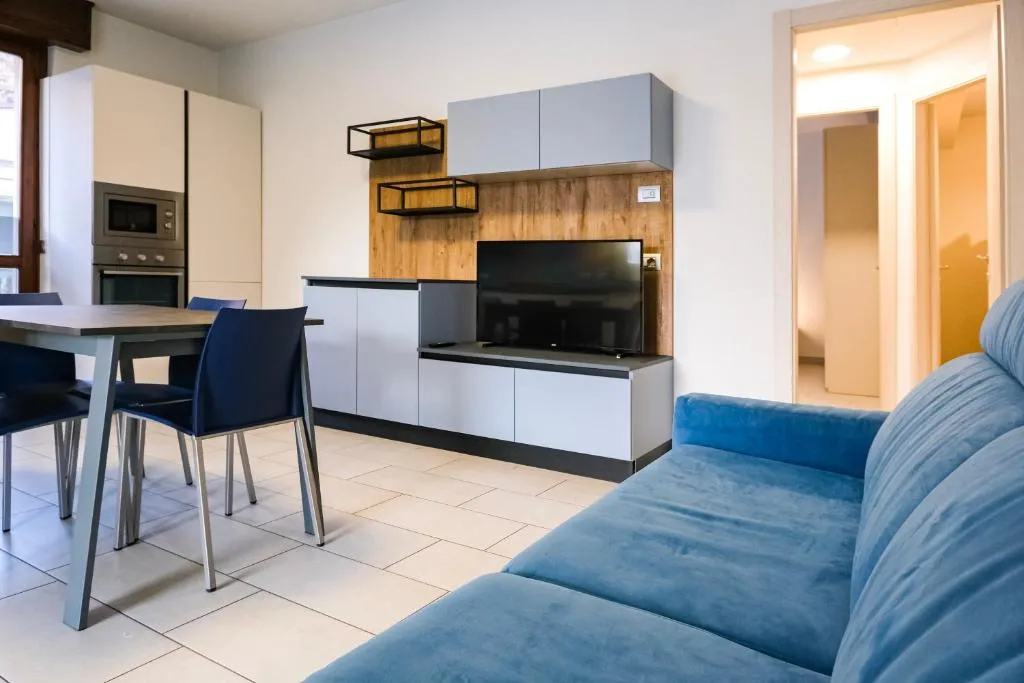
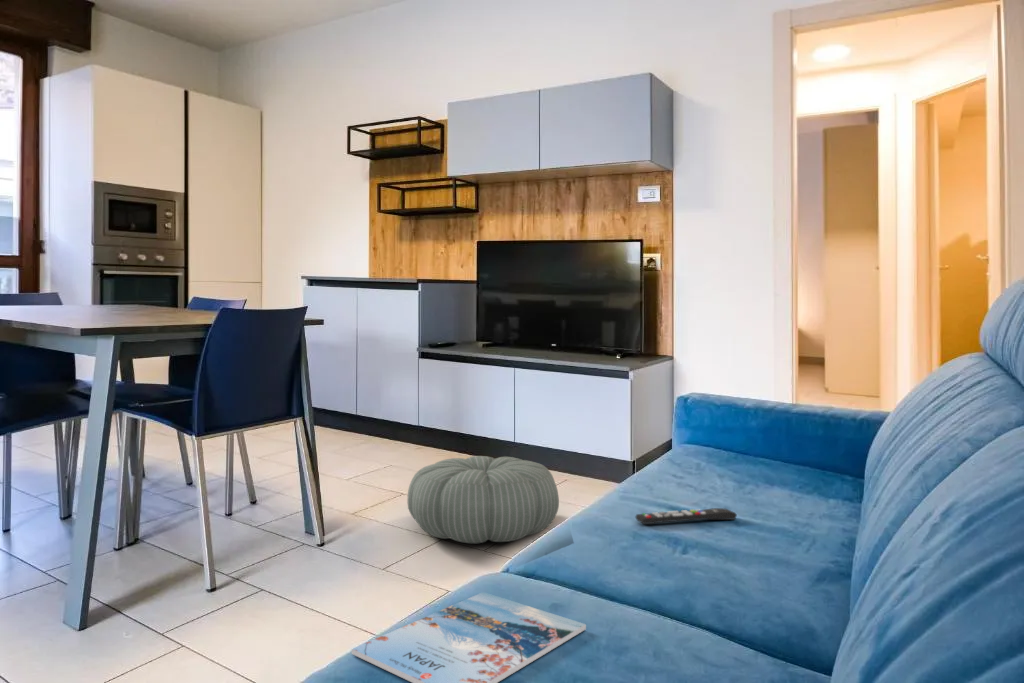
+ magazine [351,591,587,683]
+ remote control [635,507,738,525]
+ pouf [406,455,560,544]
